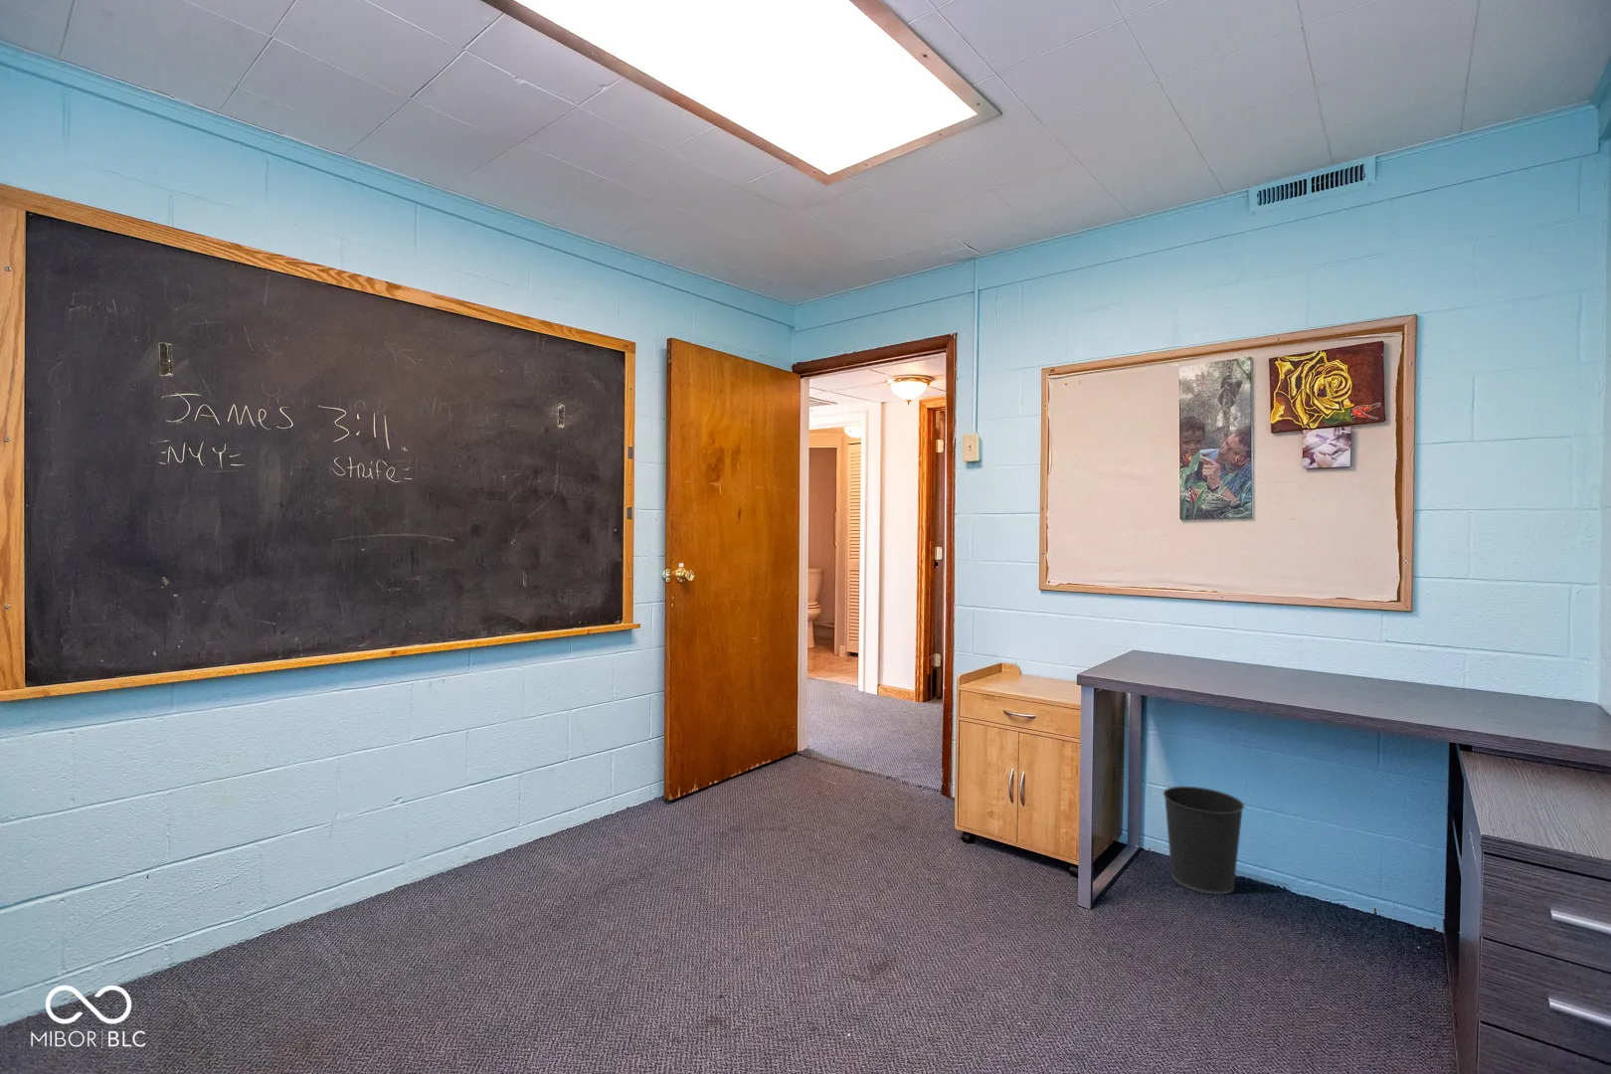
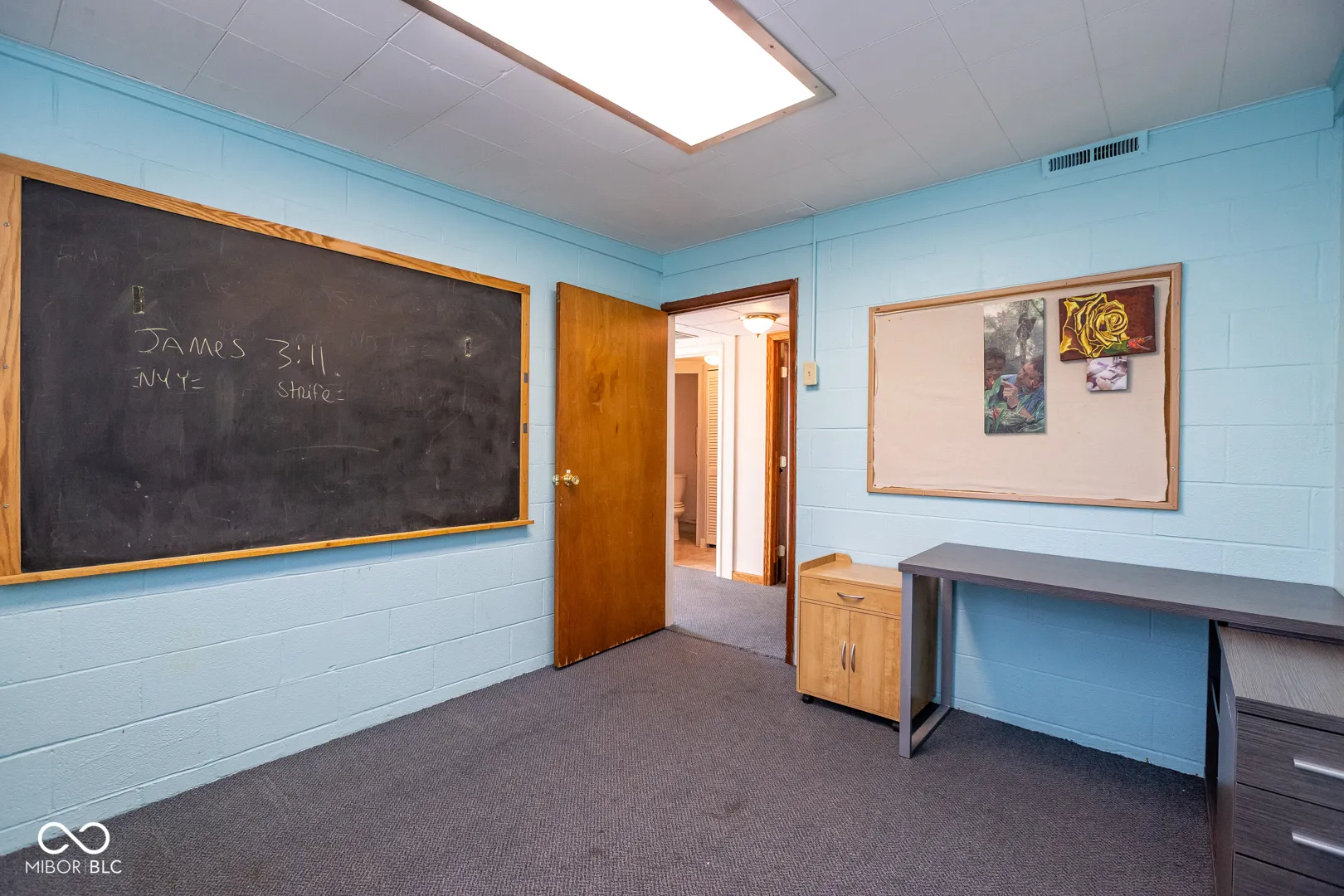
- wastebasket [1162,785,1247,895]
